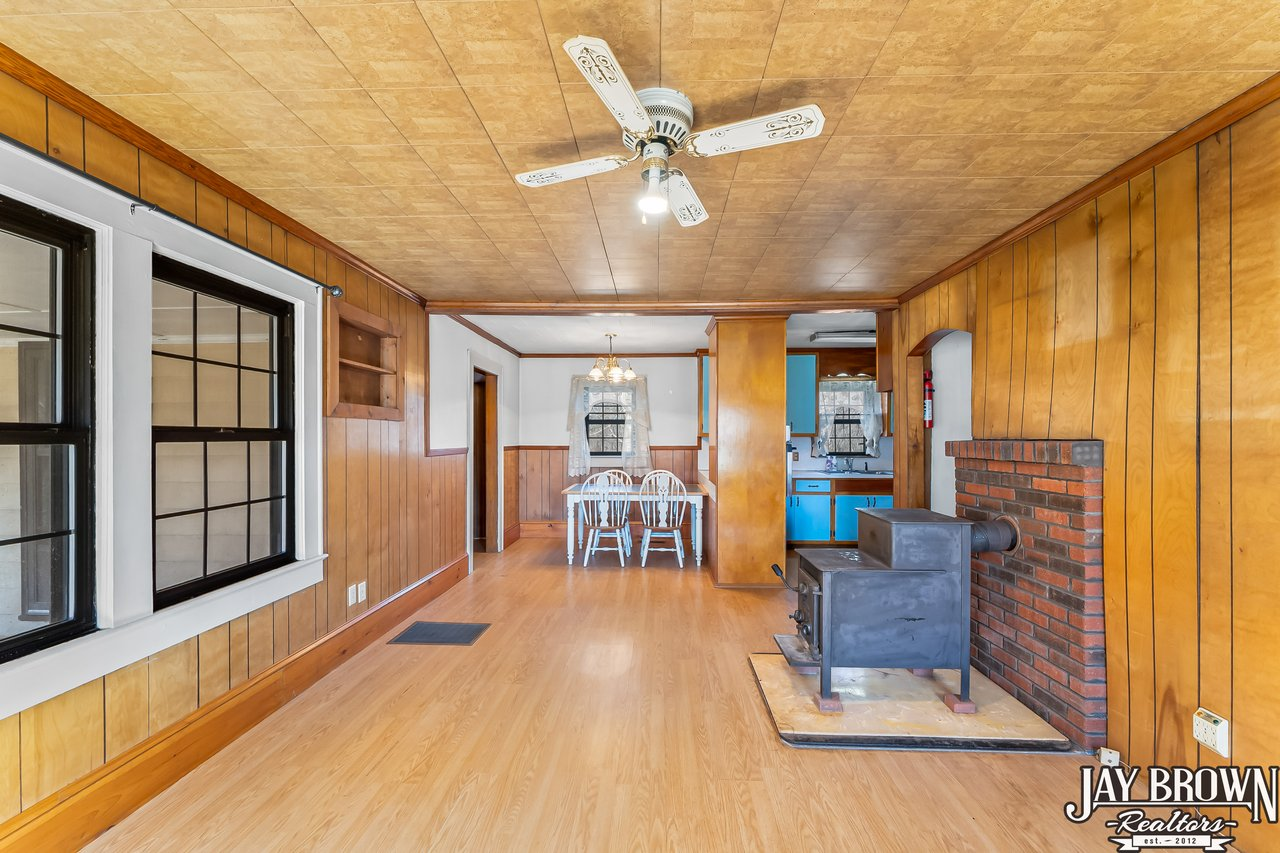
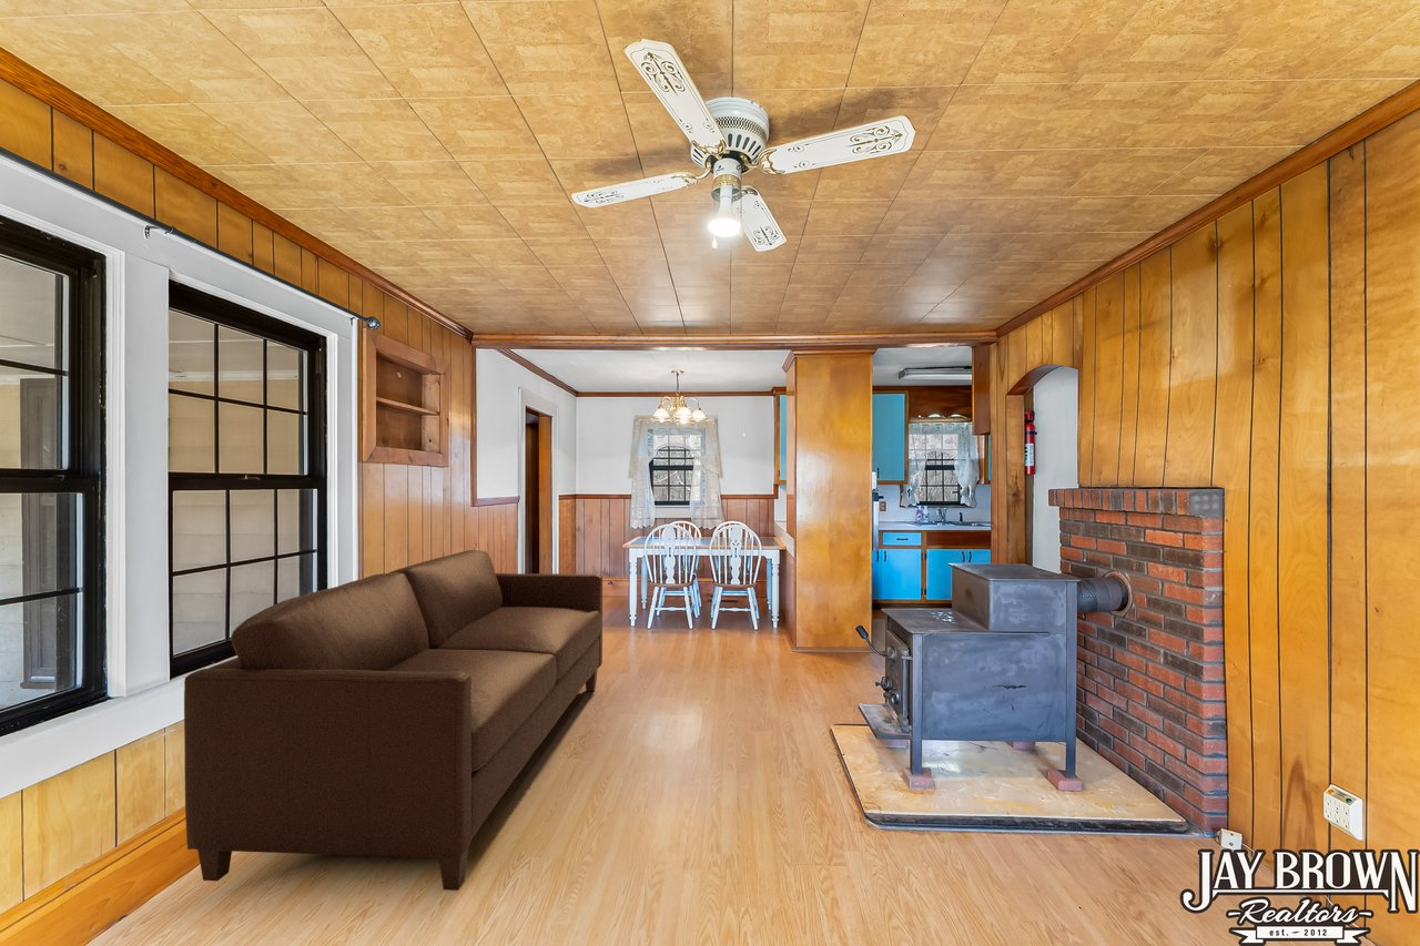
+ sofa [183,549,604,892]
